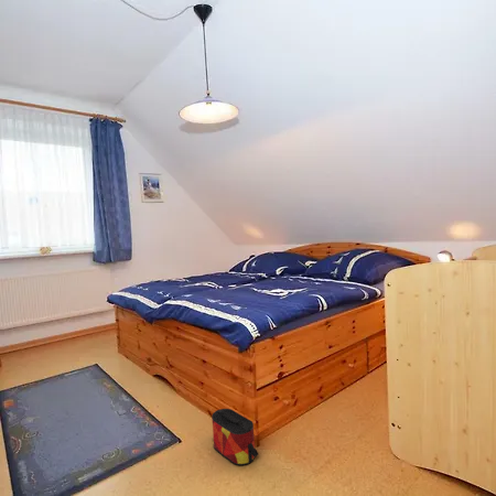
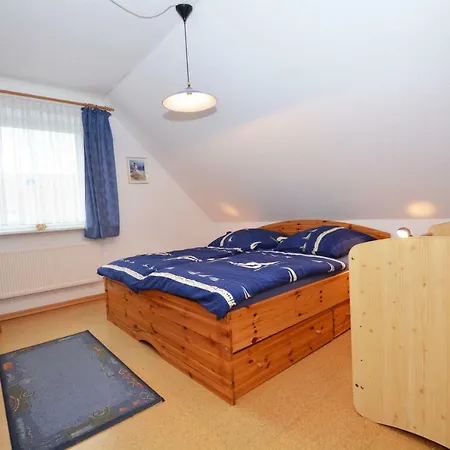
- bag [211,408,259,466]
